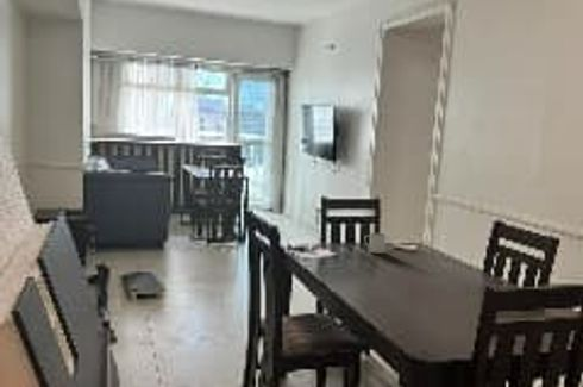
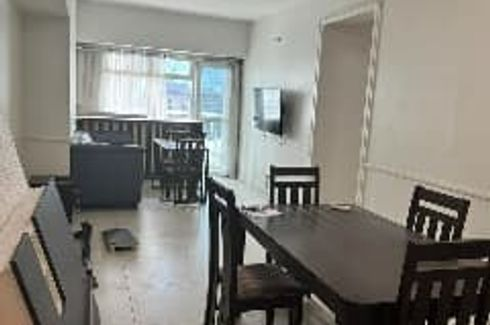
- mug [363,232,387,255]
